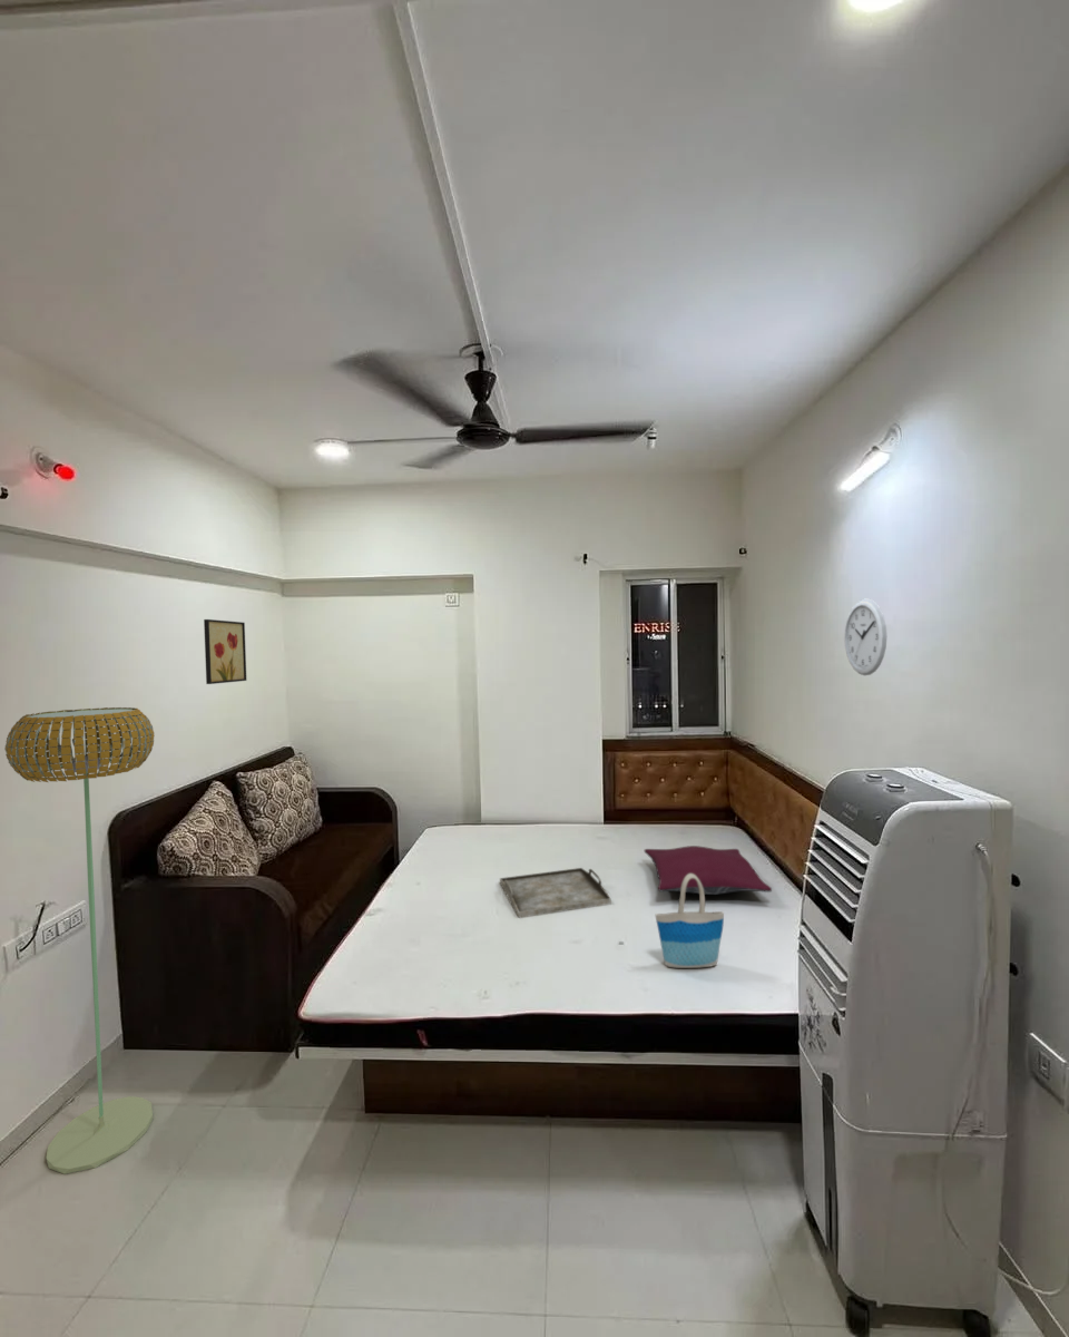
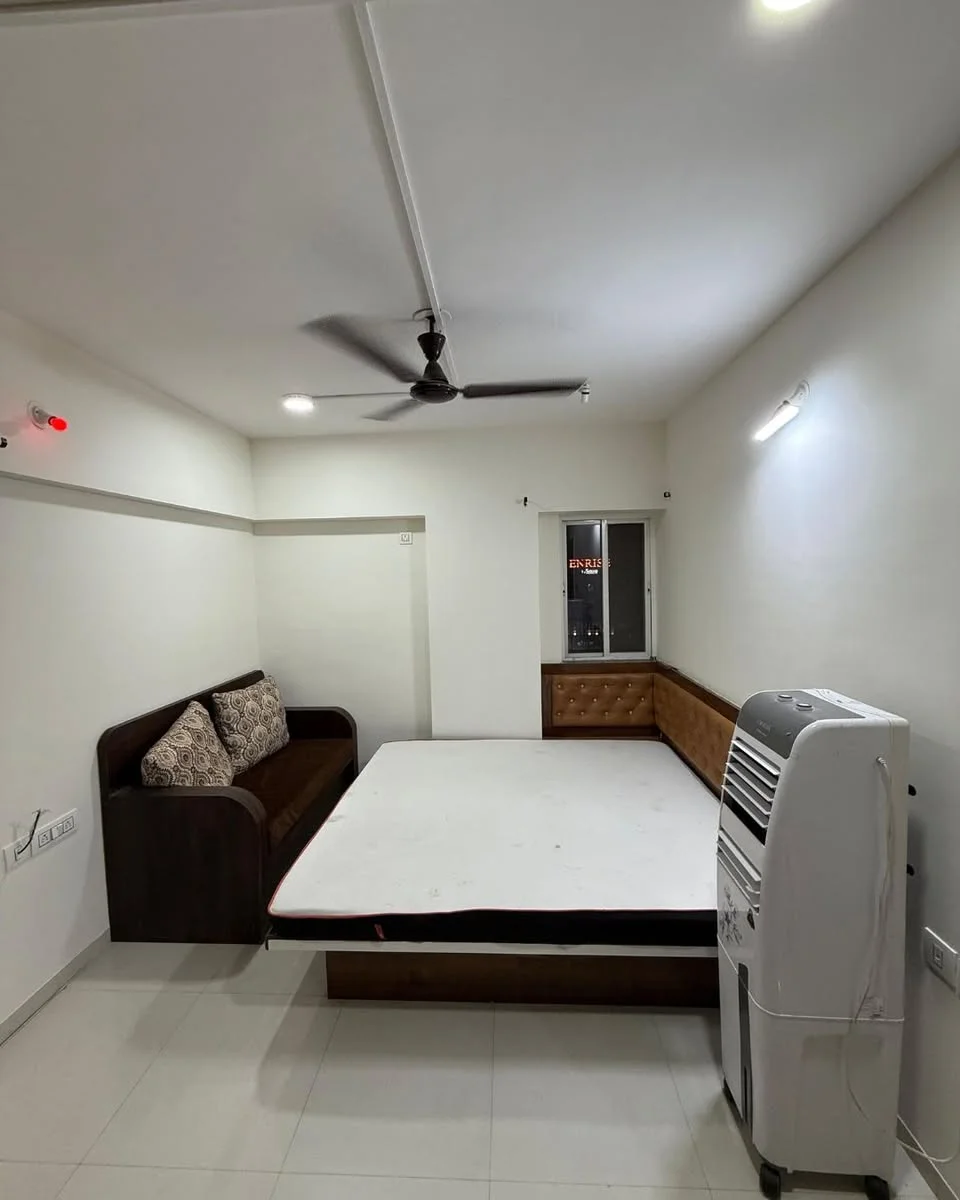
- serving tray [499,867,612,919]
- pillow [644,845,773,896]
- tote bag [655,874,725,969]
- wall clock [843,598,887,676]
- wall art [203,618,247,685]
- floor lamp [3,706,156,1175]
